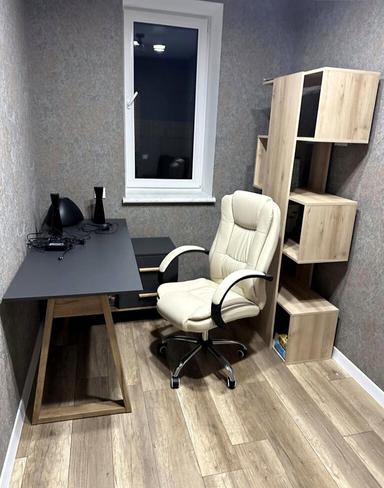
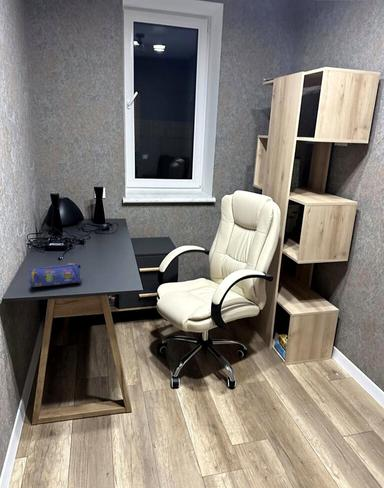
+ pencil case [28,262,82,288]
